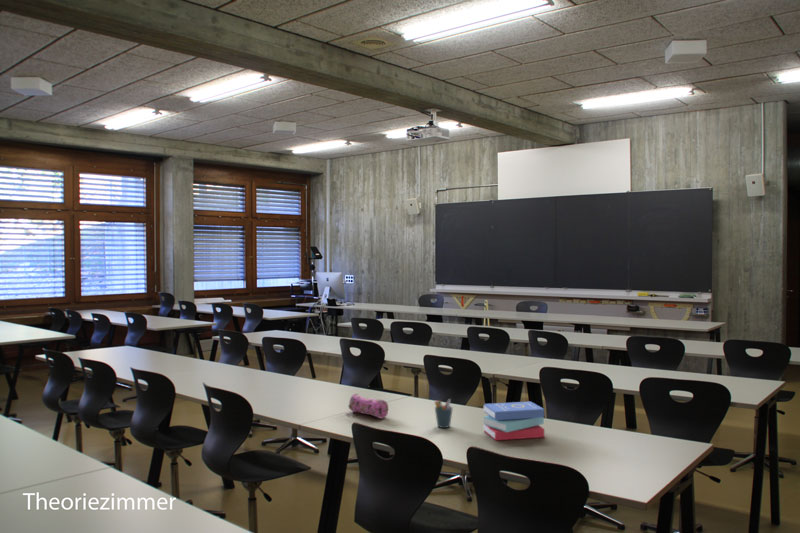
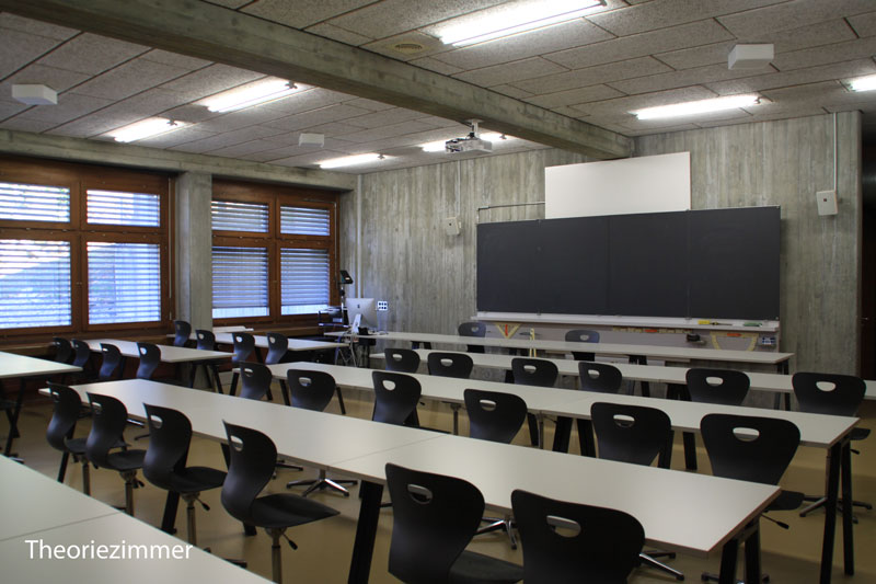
- book [482,400,545,441]
- pencil case [347,393,389,420]
- pen holder [434,398,454,429]
